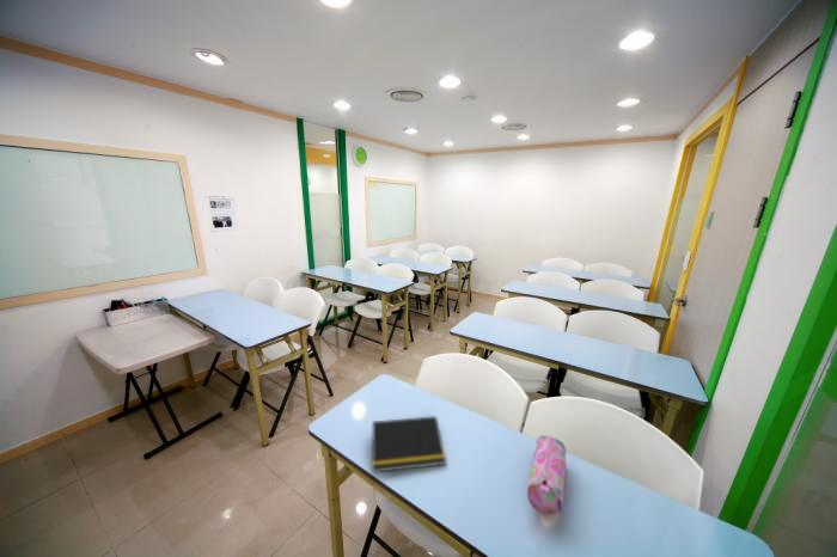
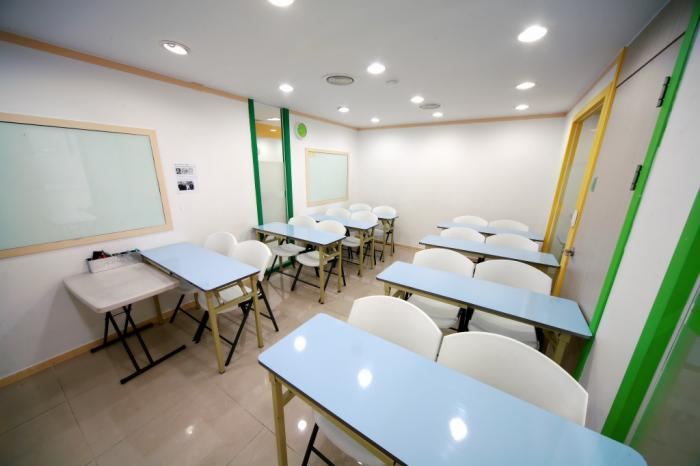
- pencil case [526,434,568,515]
- notepad [369,415,447,473]
